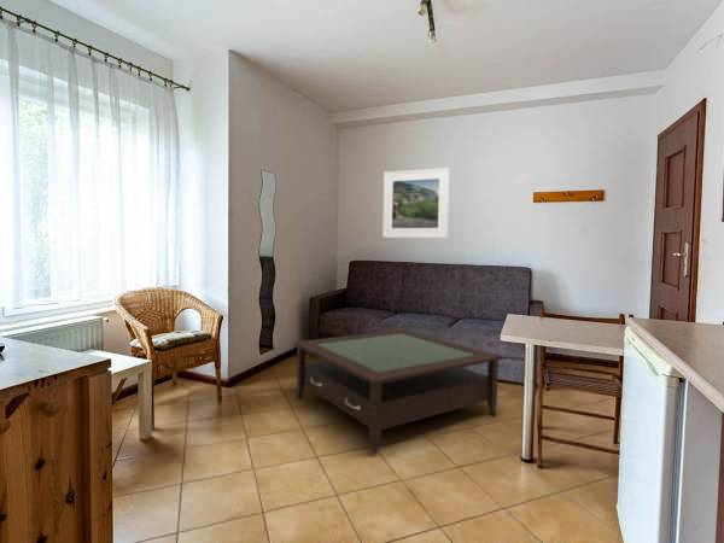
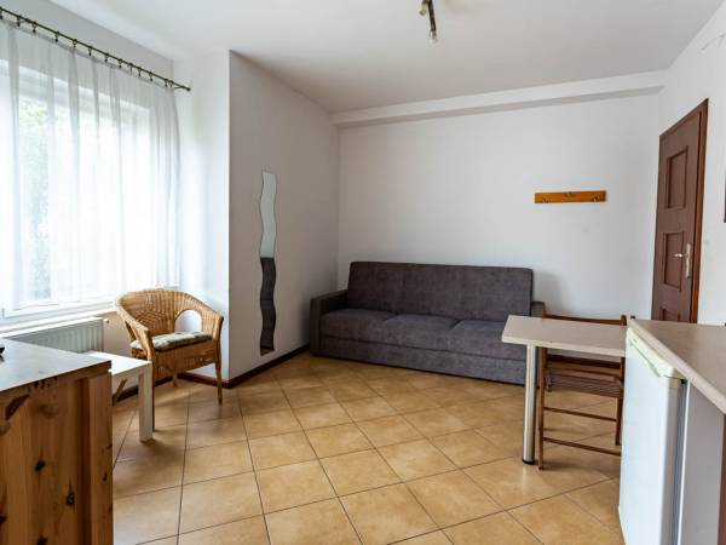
- coffee table [292,328,504,454]
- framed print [381,167,451,239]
